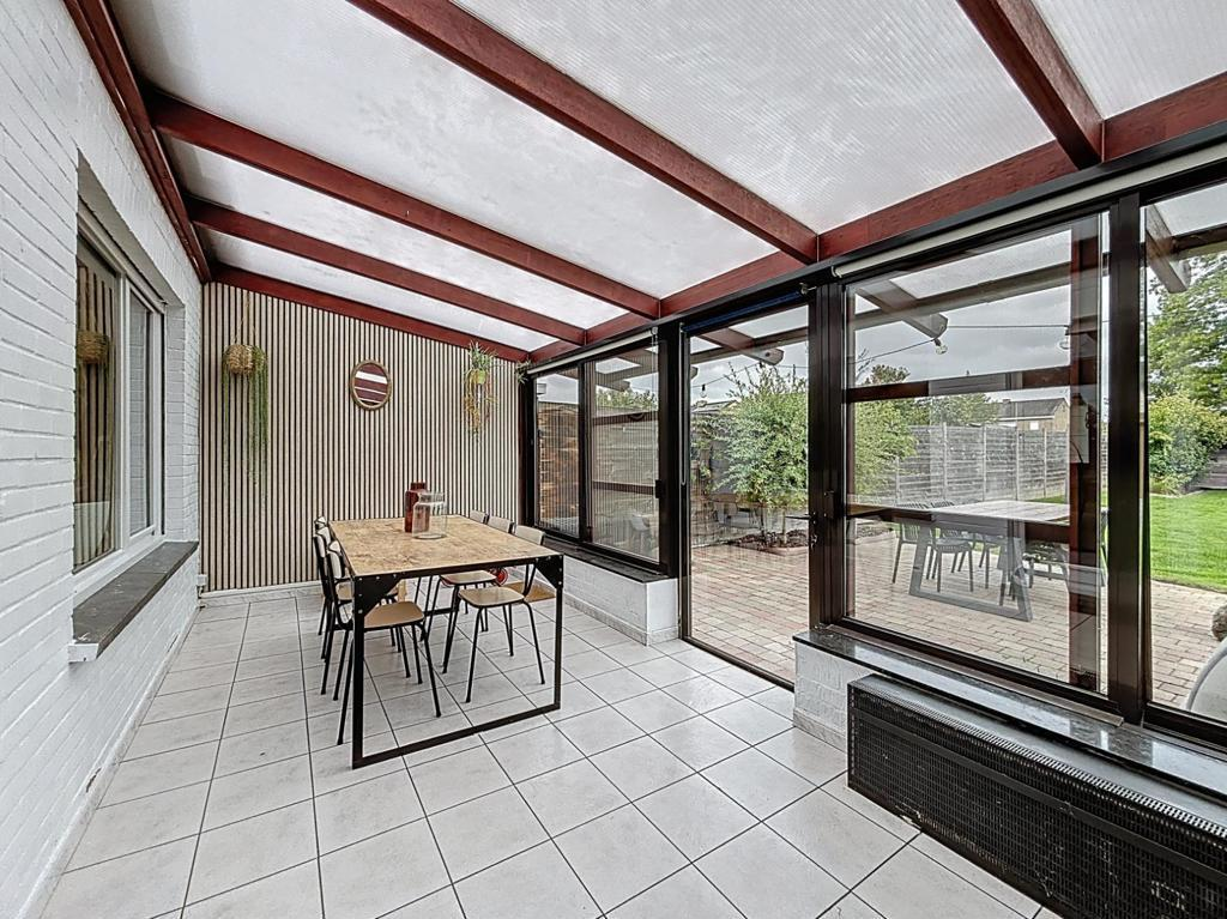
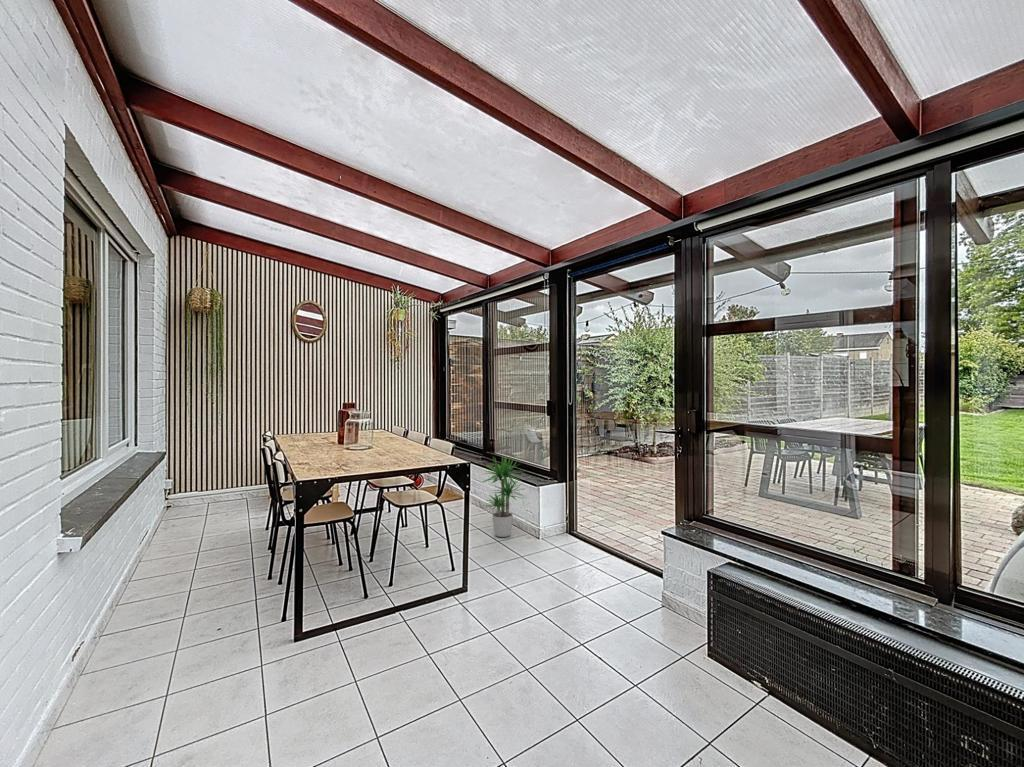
+ potted plant [481,454,527,538]
